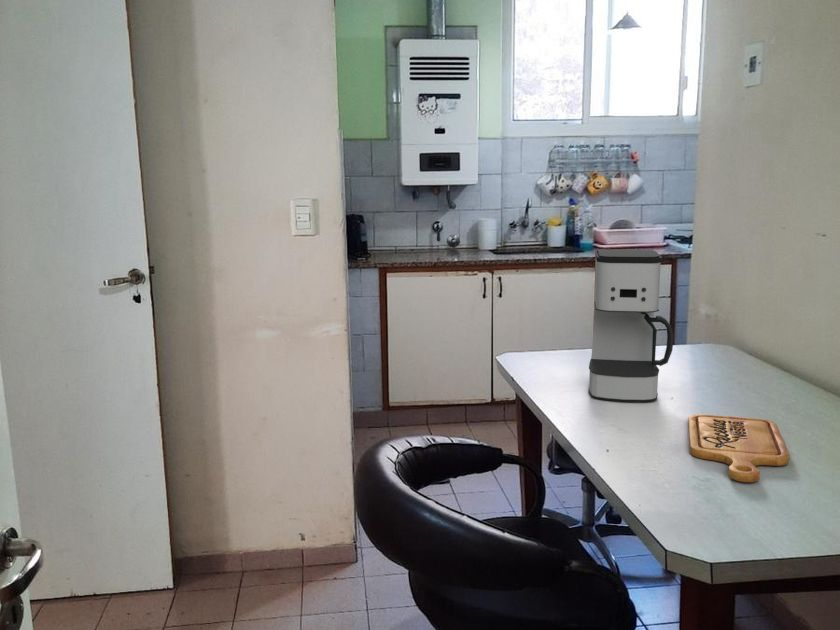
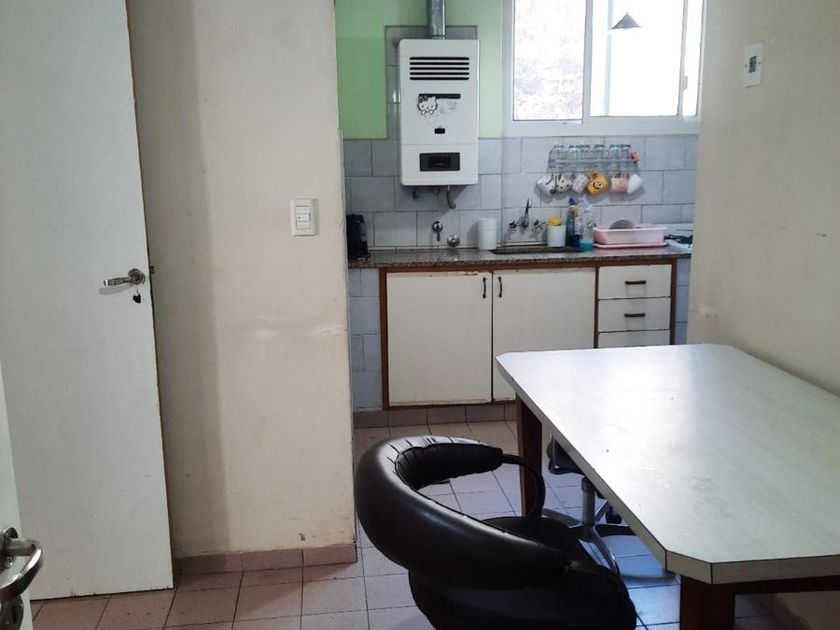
- coffee maker [588,248,675,403]
- cutting board [687,413,790,483]
